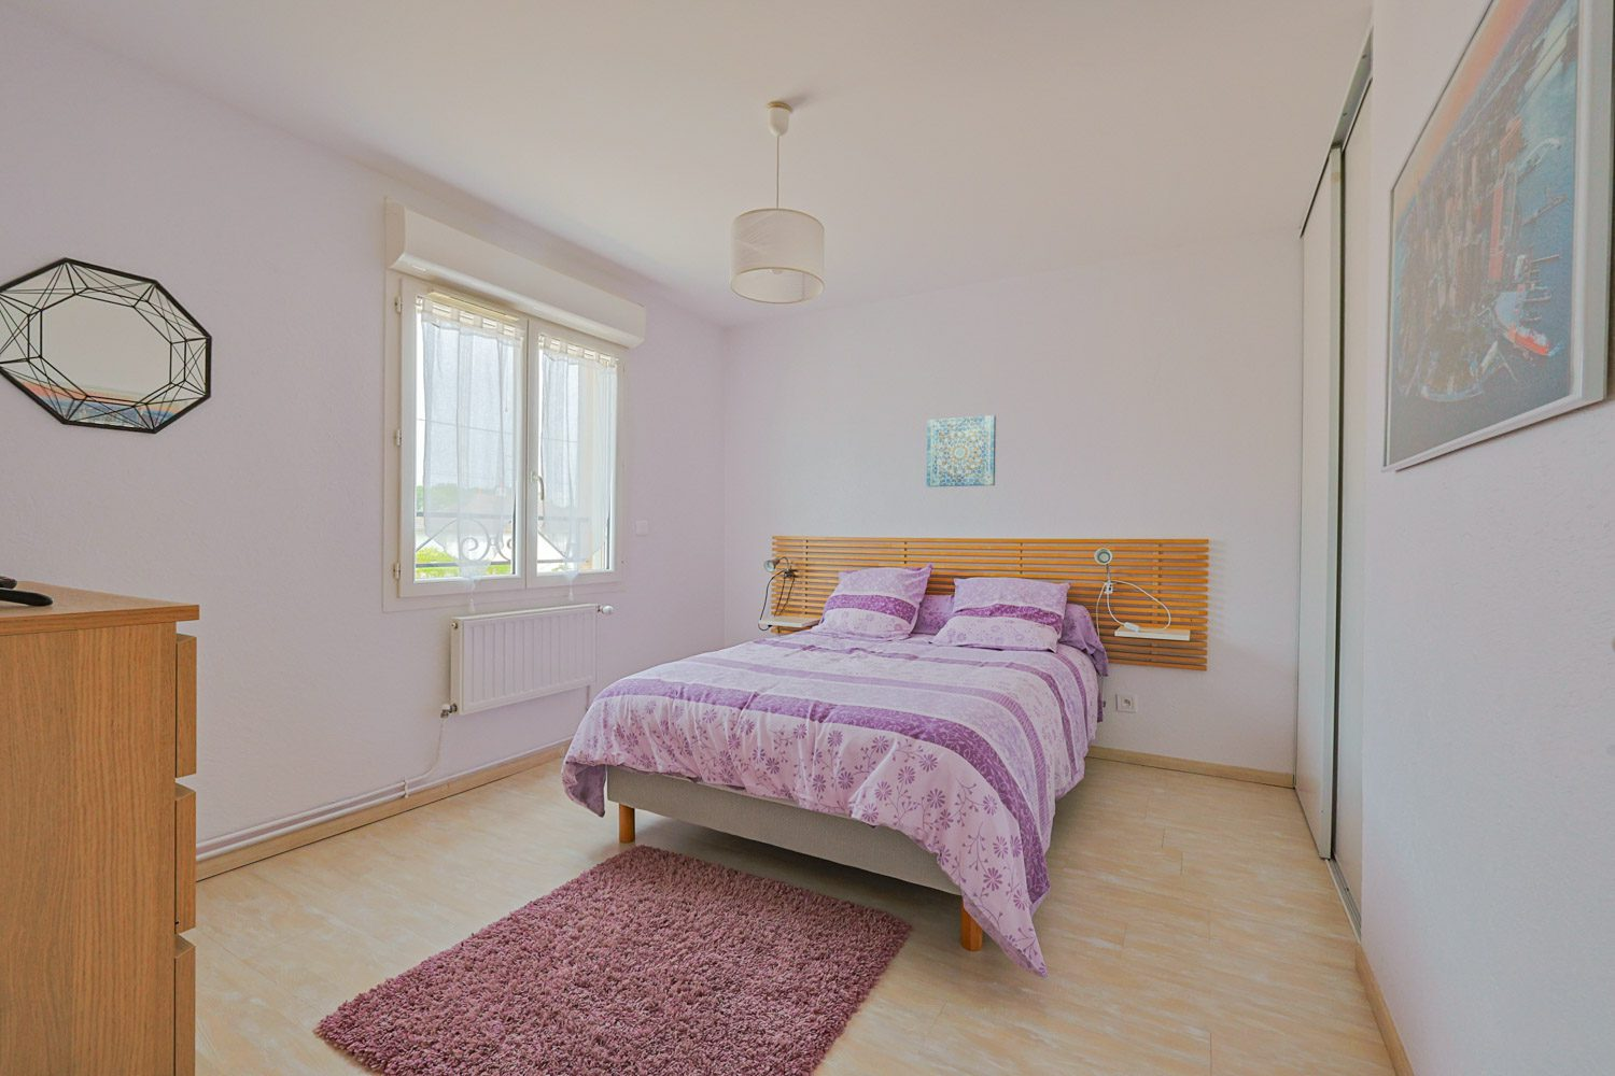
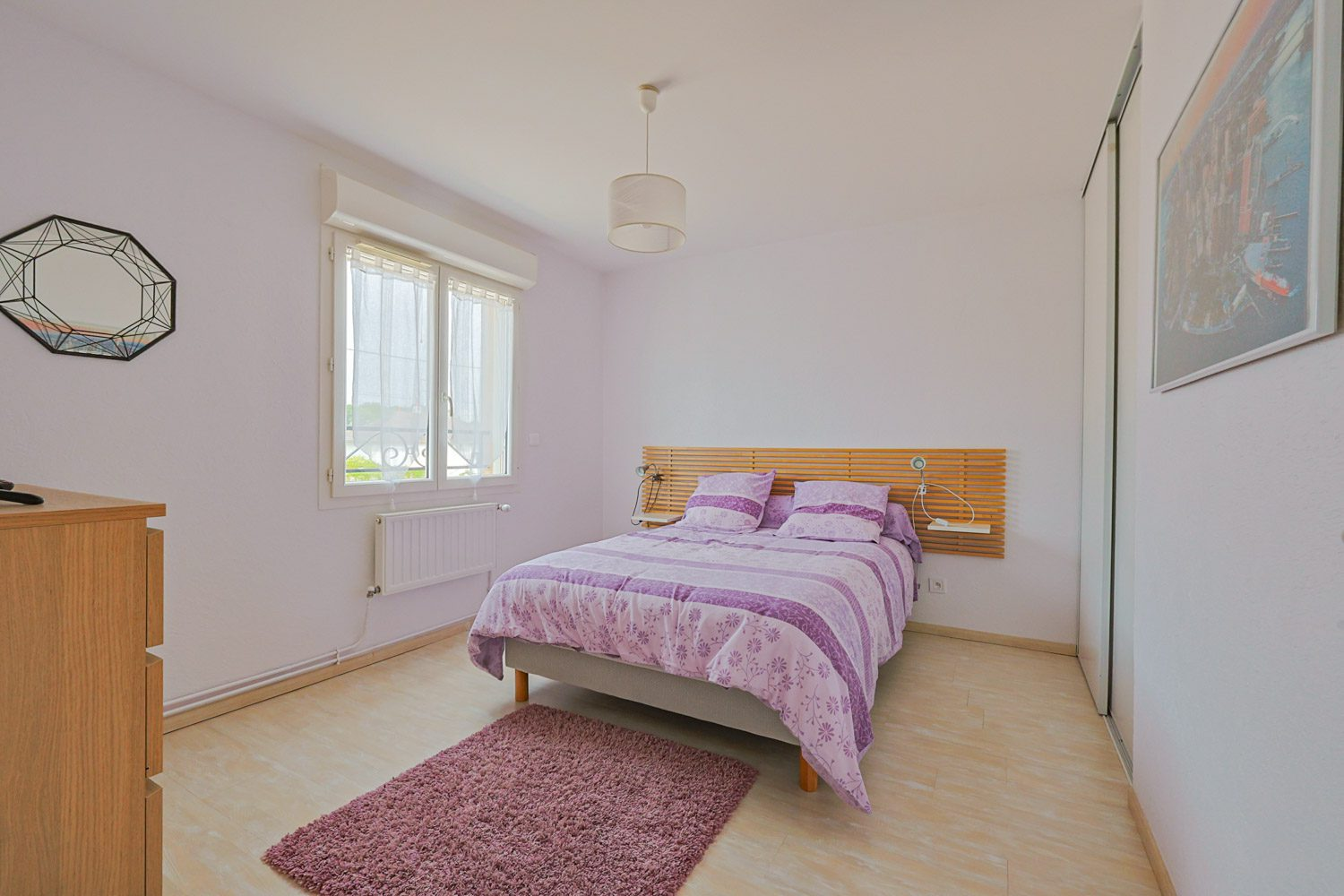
- wall art [926,414,997,488]
